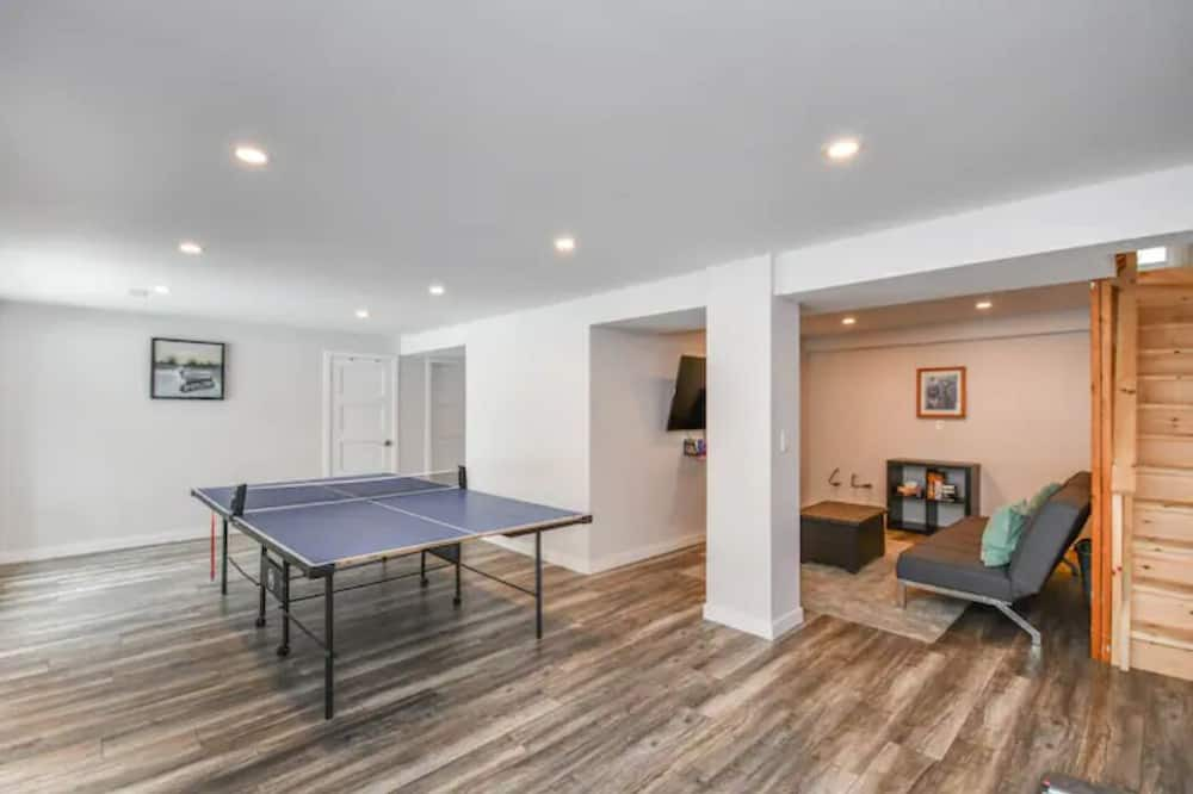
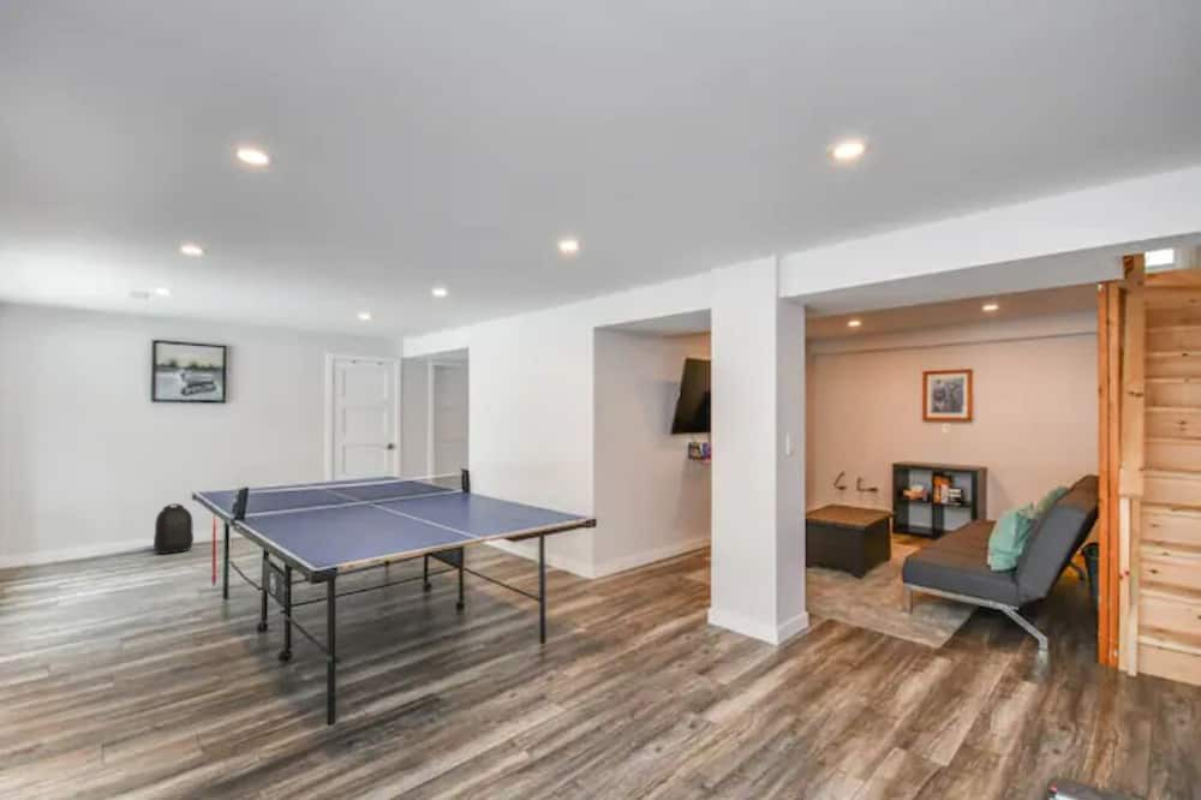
+ backpack [153,502,195,555]
